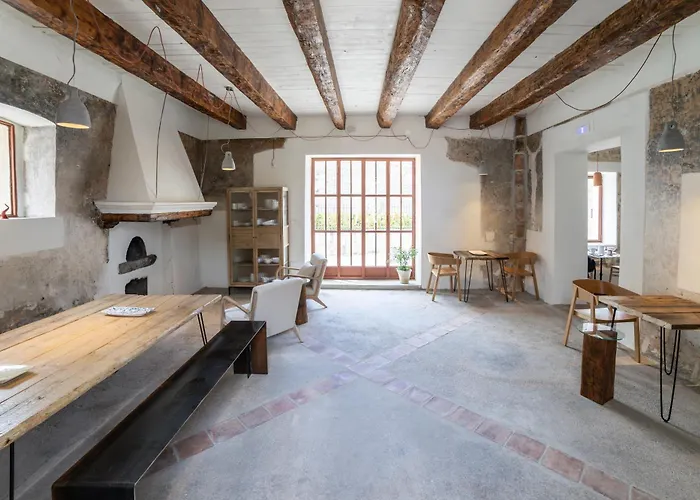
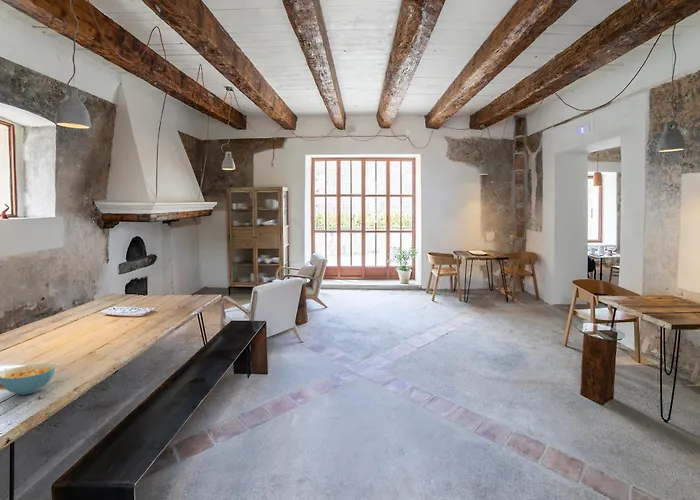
+ cereal bowl [0,363,56,396]
